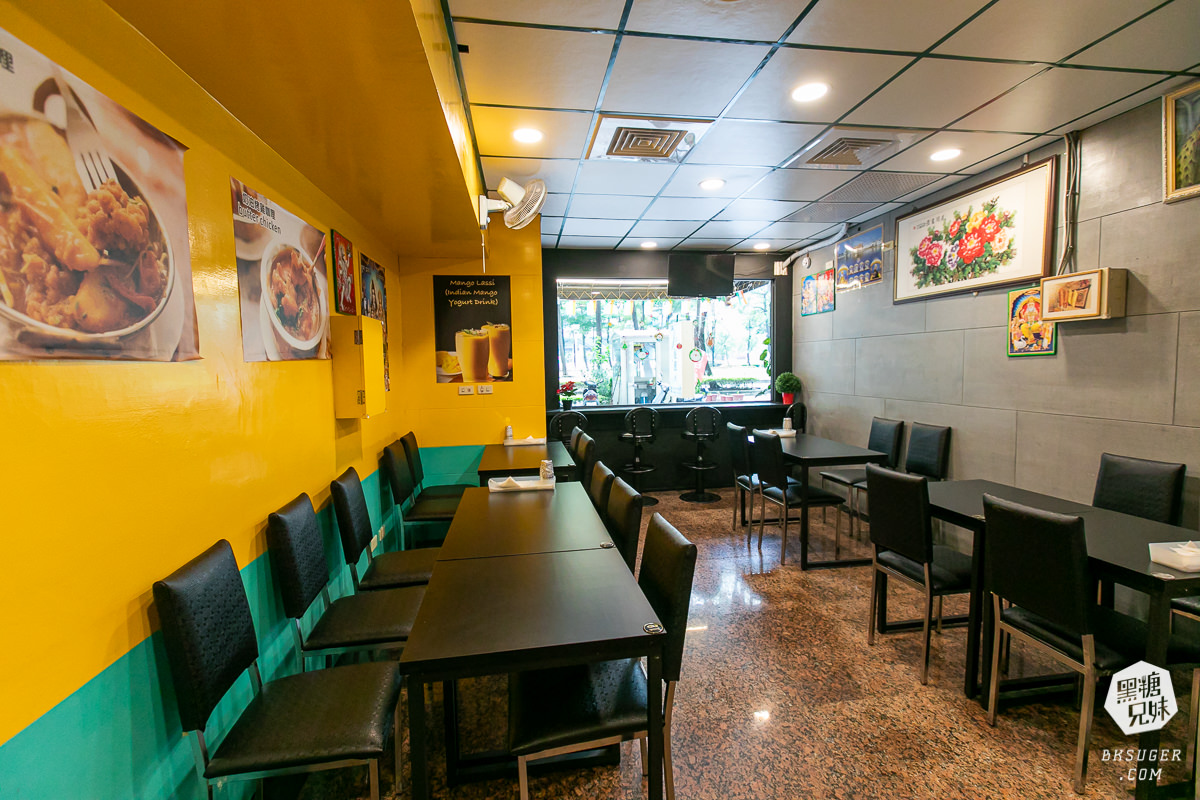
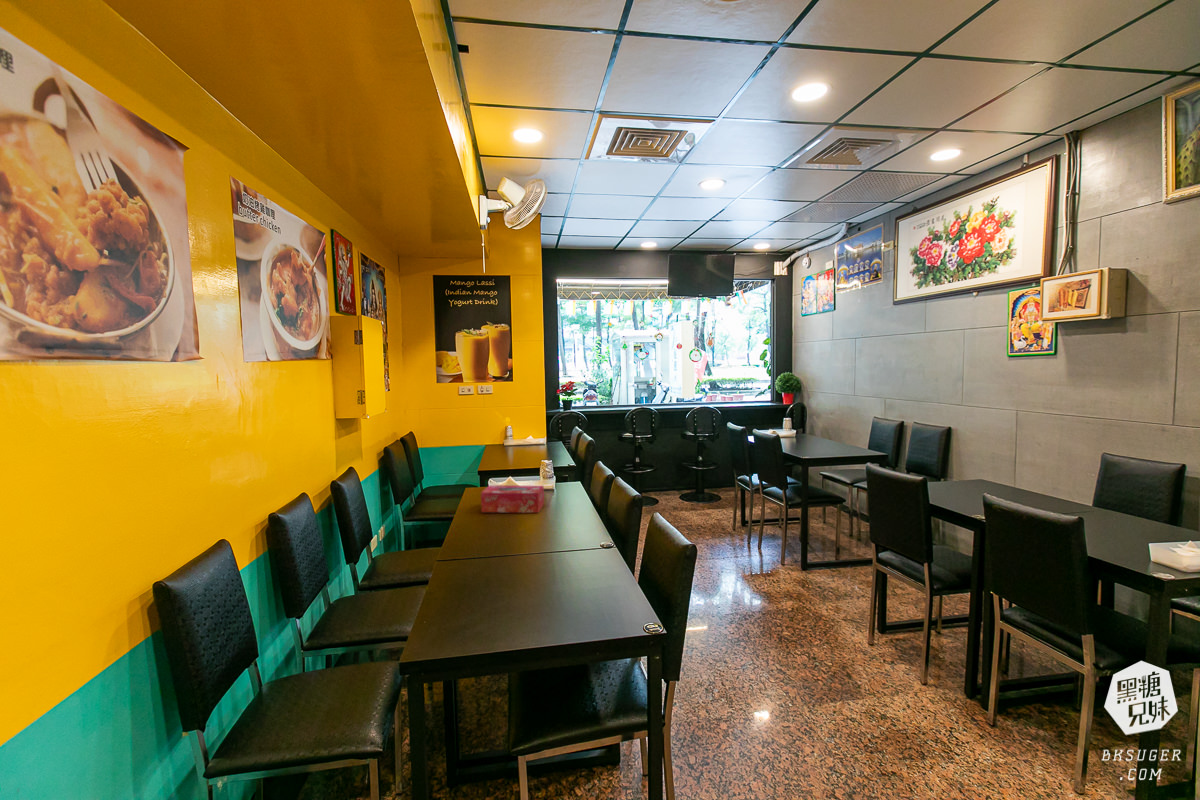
+ tissue box [480,485,545,514]
